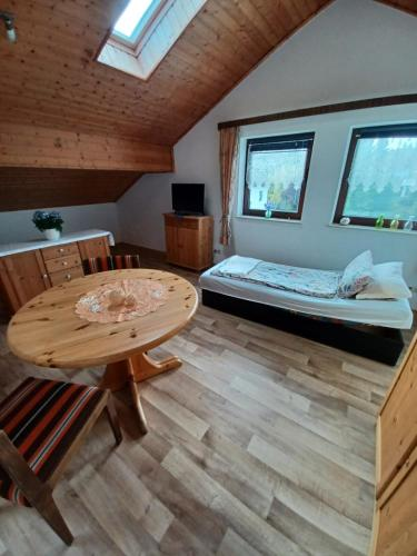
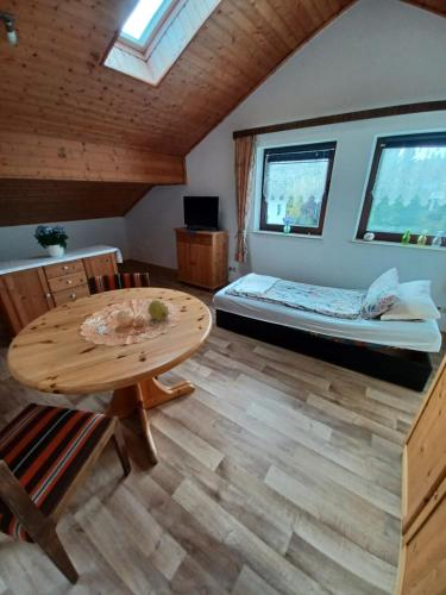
+ fruit [146,299,171,322]
